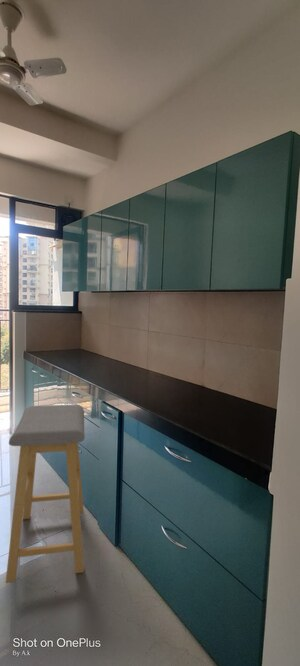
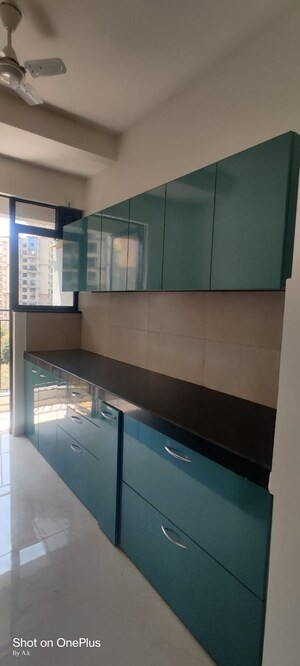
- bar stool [5,404,86,584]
